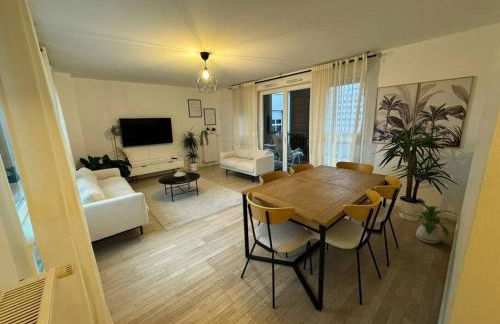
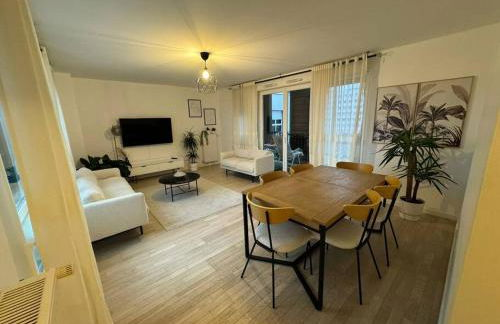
- house plant [412,202,459,244]
